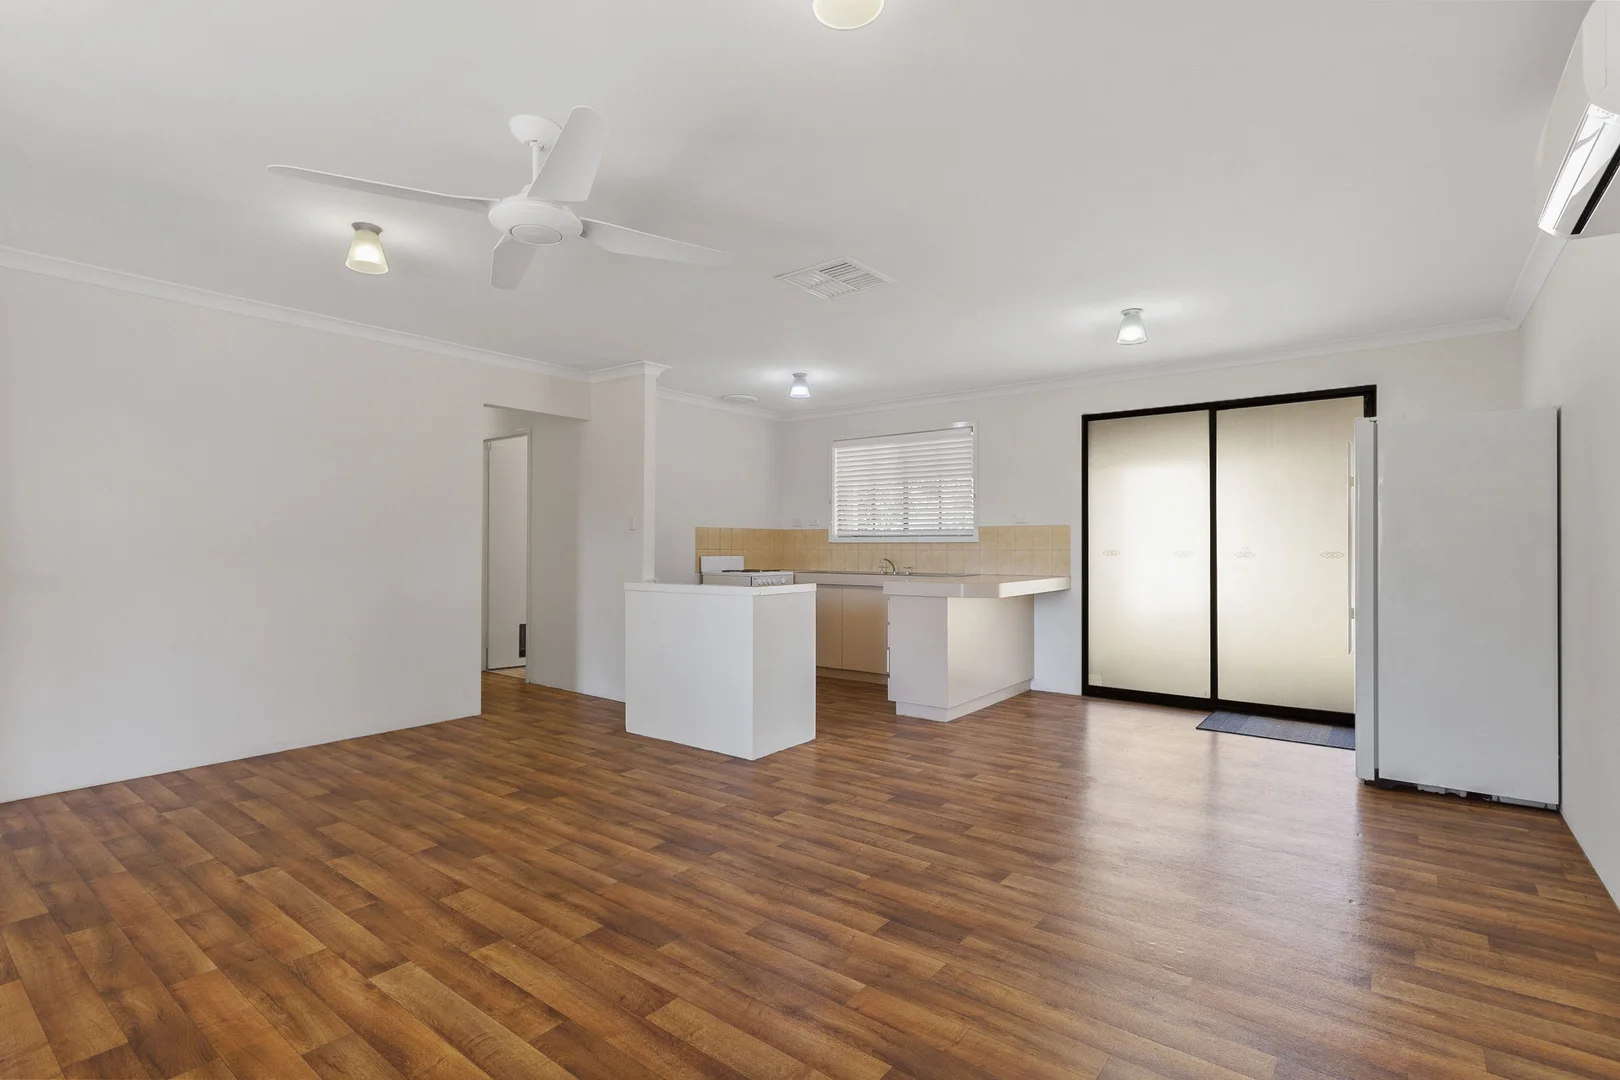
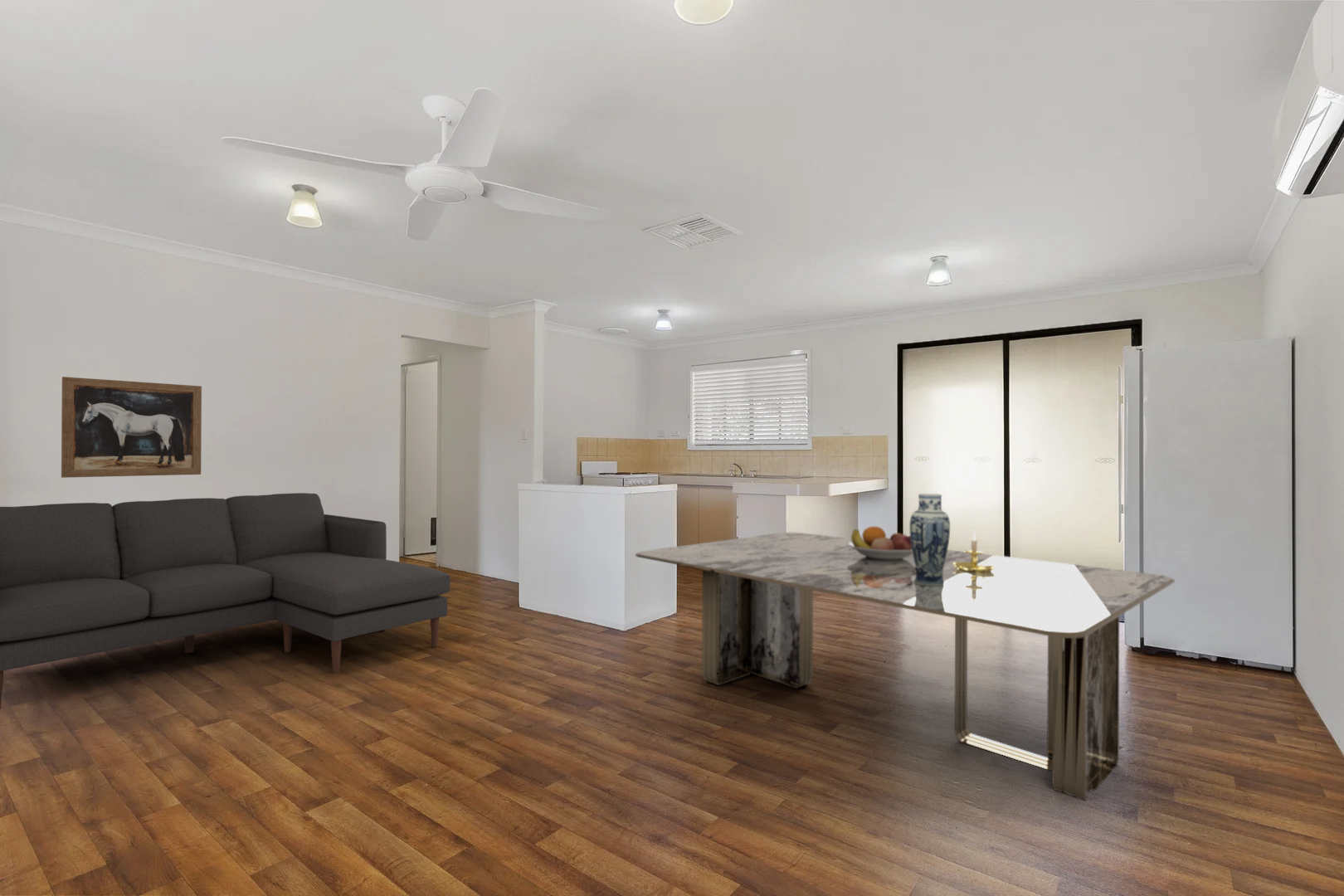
+ vase [908,493,951,587]
+ fruit bowl [847,525,913,560]
+ candle holder [953,529,1001,572]
+ dining table [635,532,1176,801]
+ wall art [61,376,202,479]
+ sofa [0,492,451,710]
